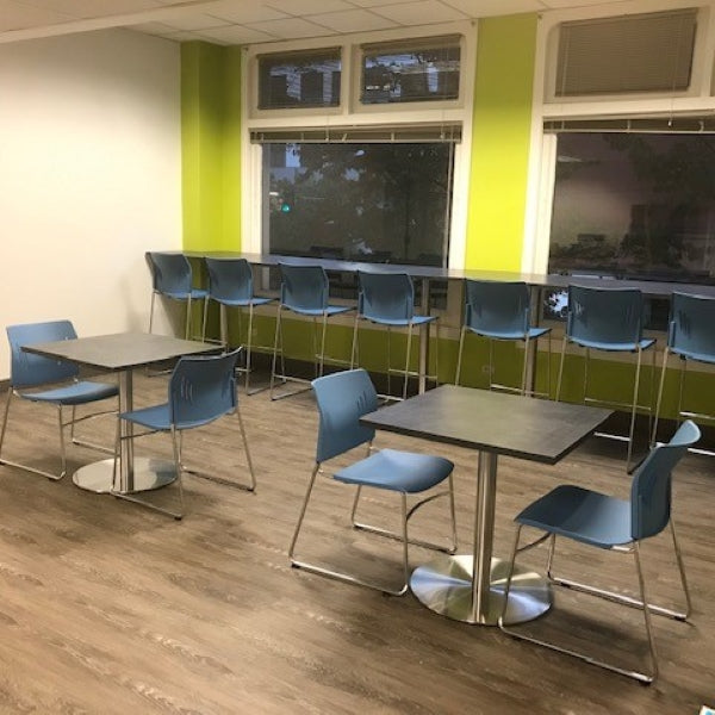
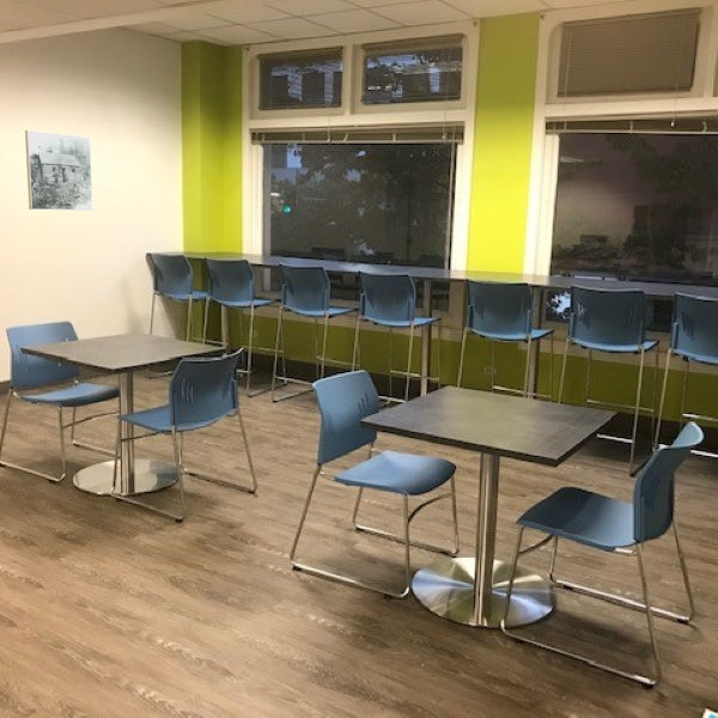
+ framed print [24,129,95,212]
